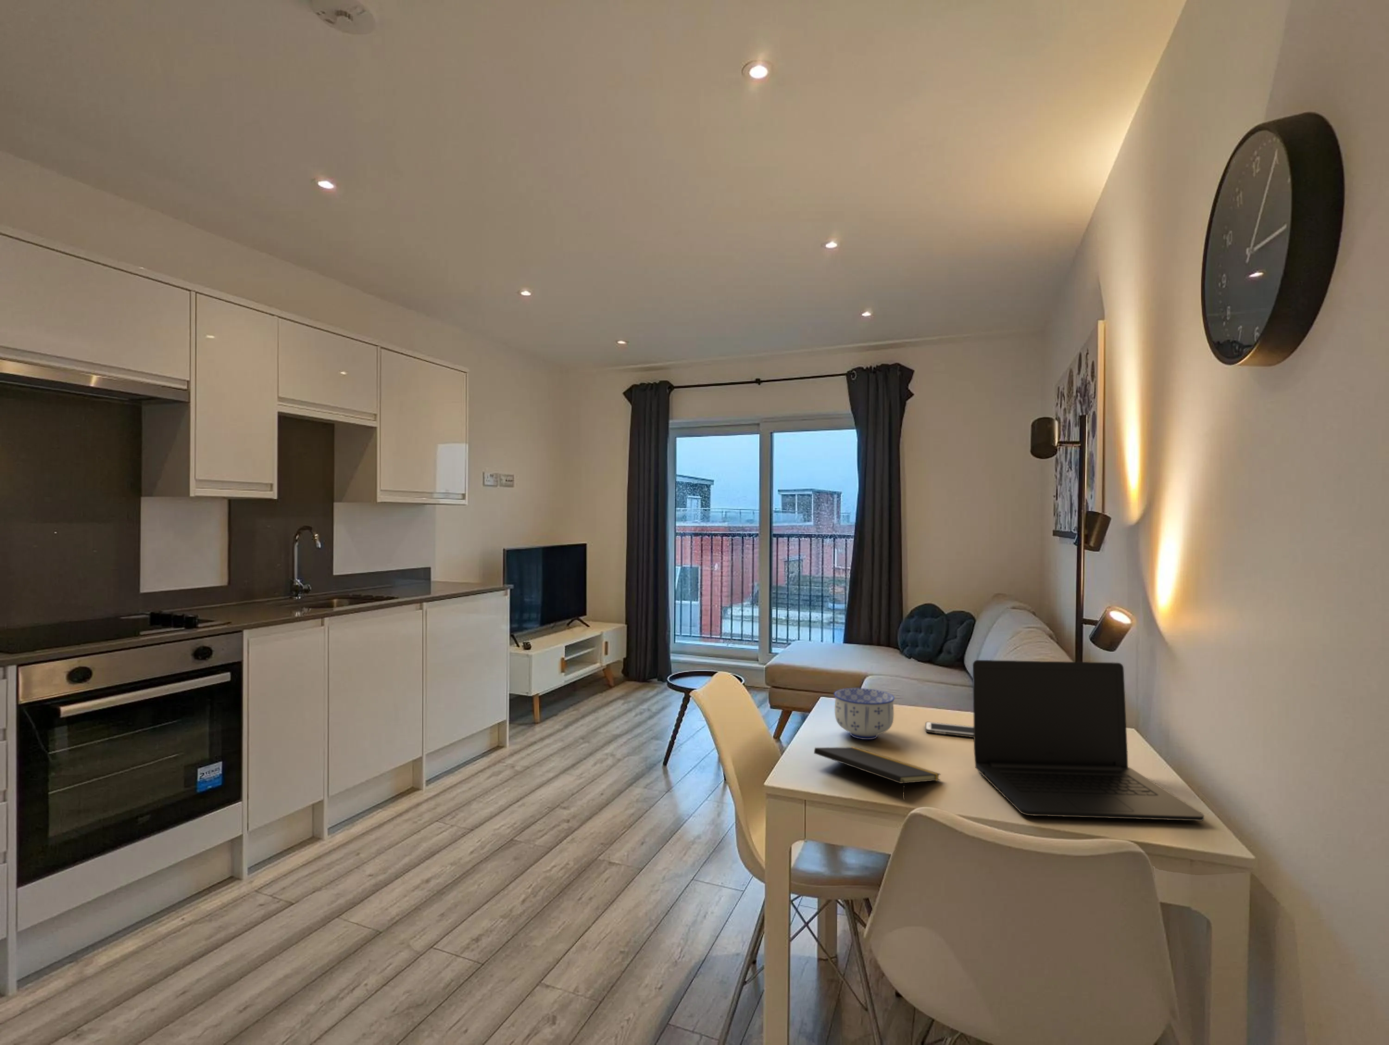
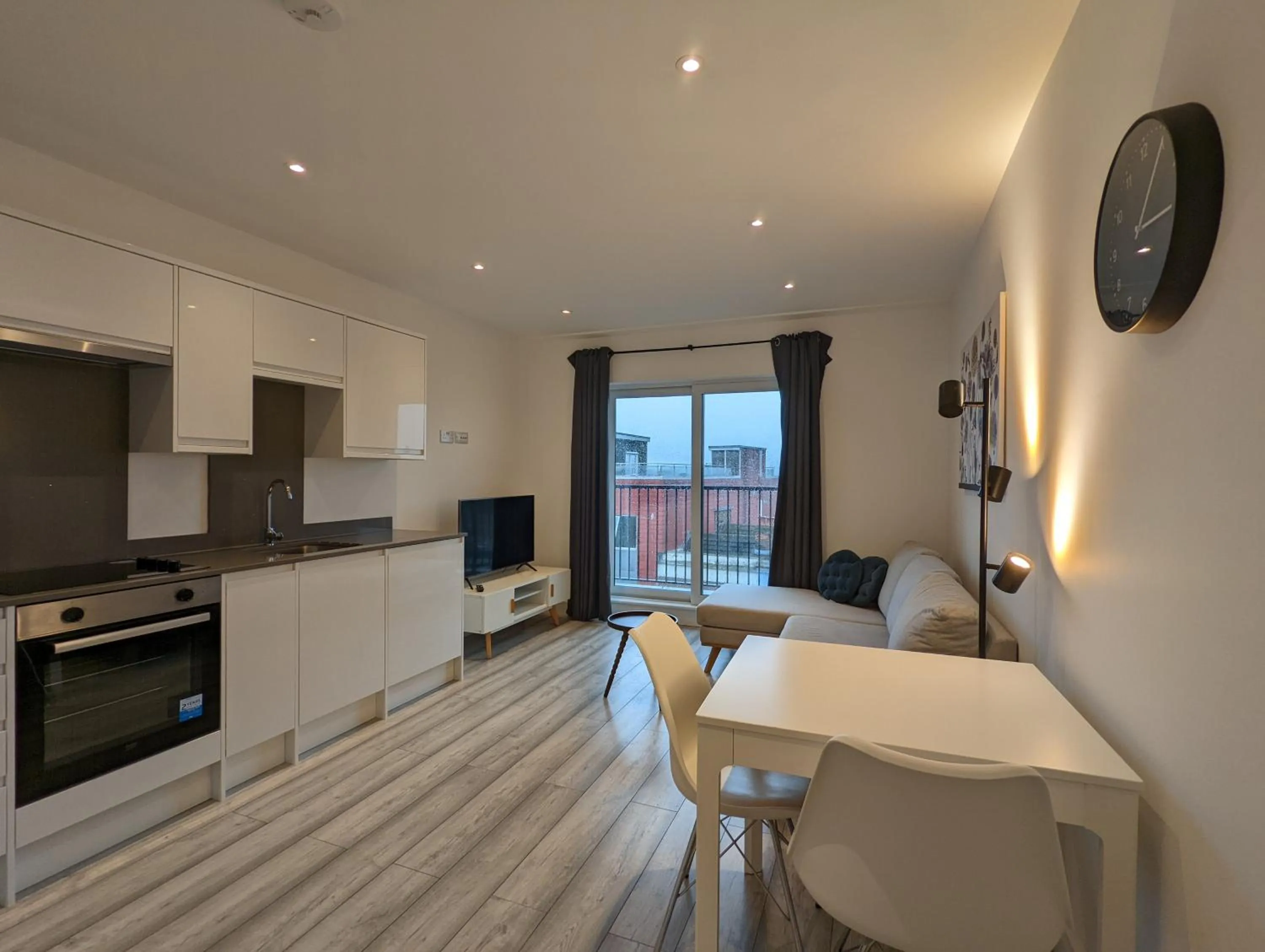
- laptop [973,660,1205,821]
- cell phone [925,721,974,738]
- bowl [833,688,895,740]
- notepad [814,746,941,800]
